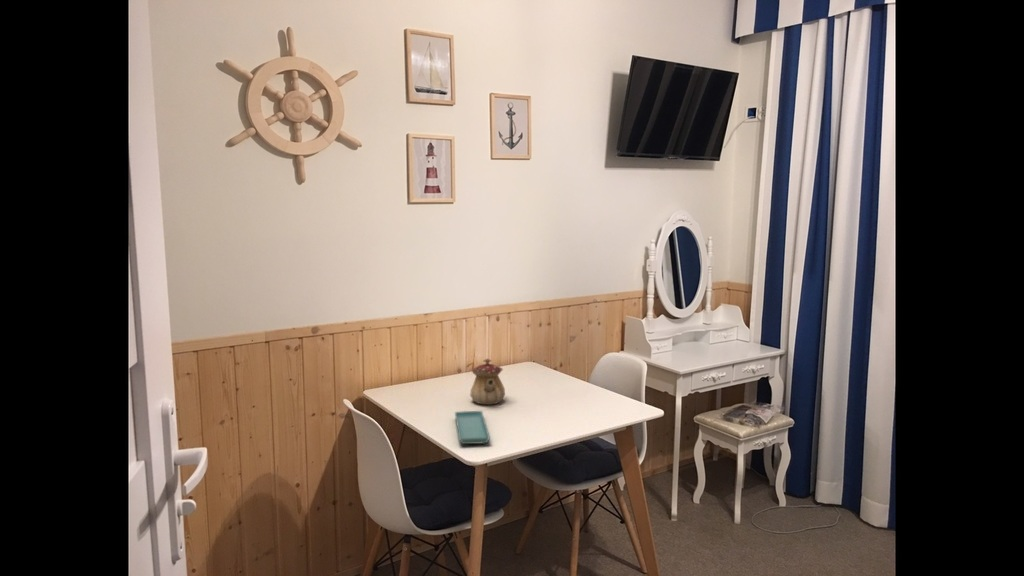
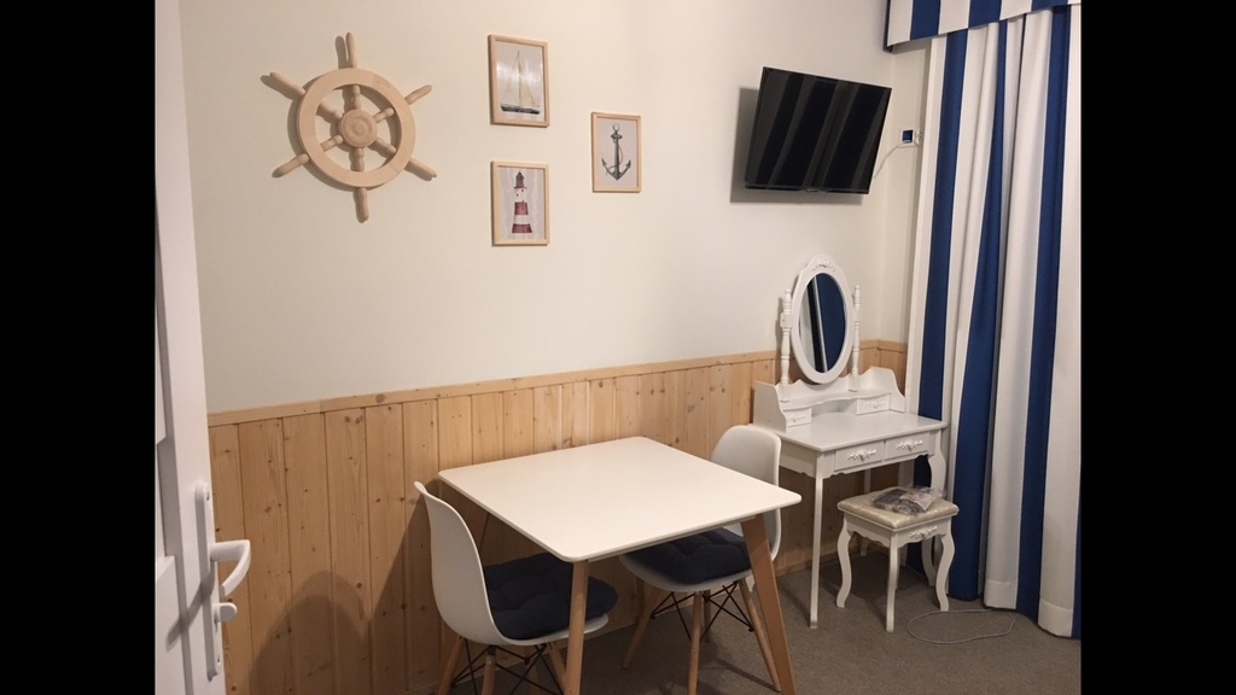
- teapot [469,358,506,405]
- saucer [454,410,491,445]
